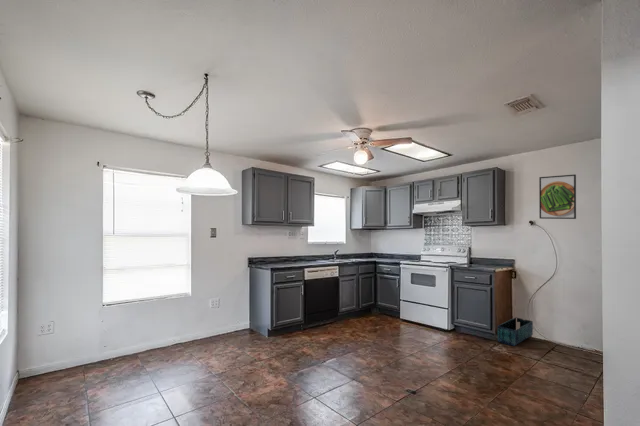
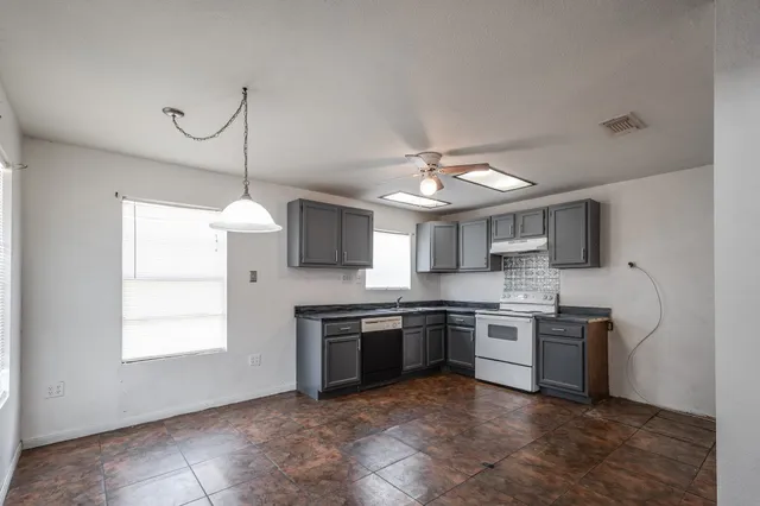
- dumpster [496,316,534,347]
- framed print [538,173,577,220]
